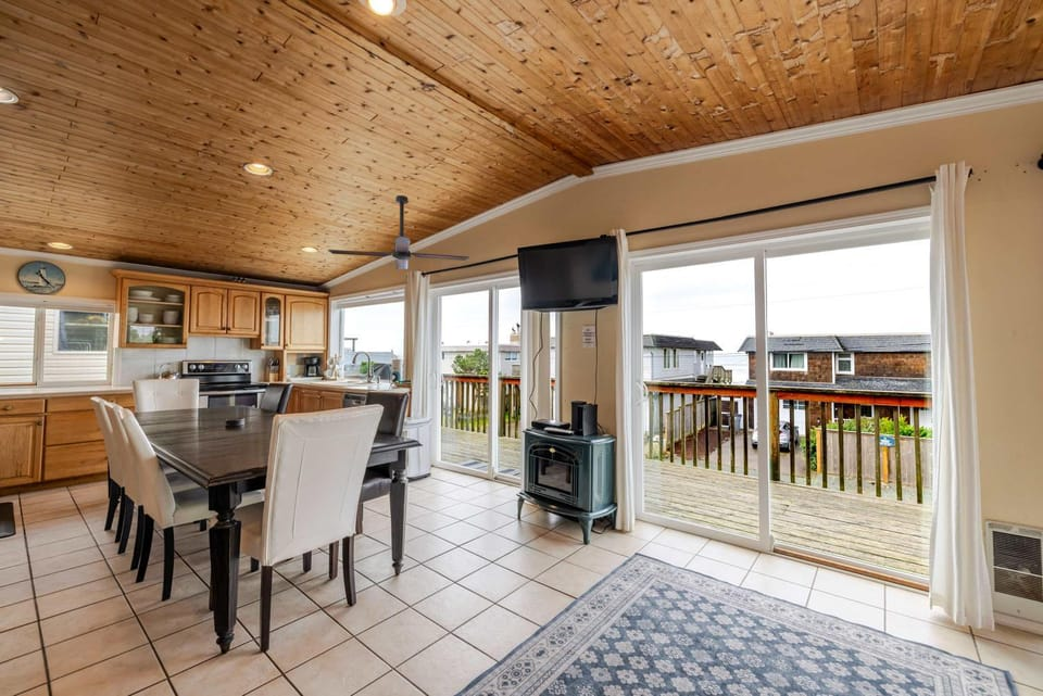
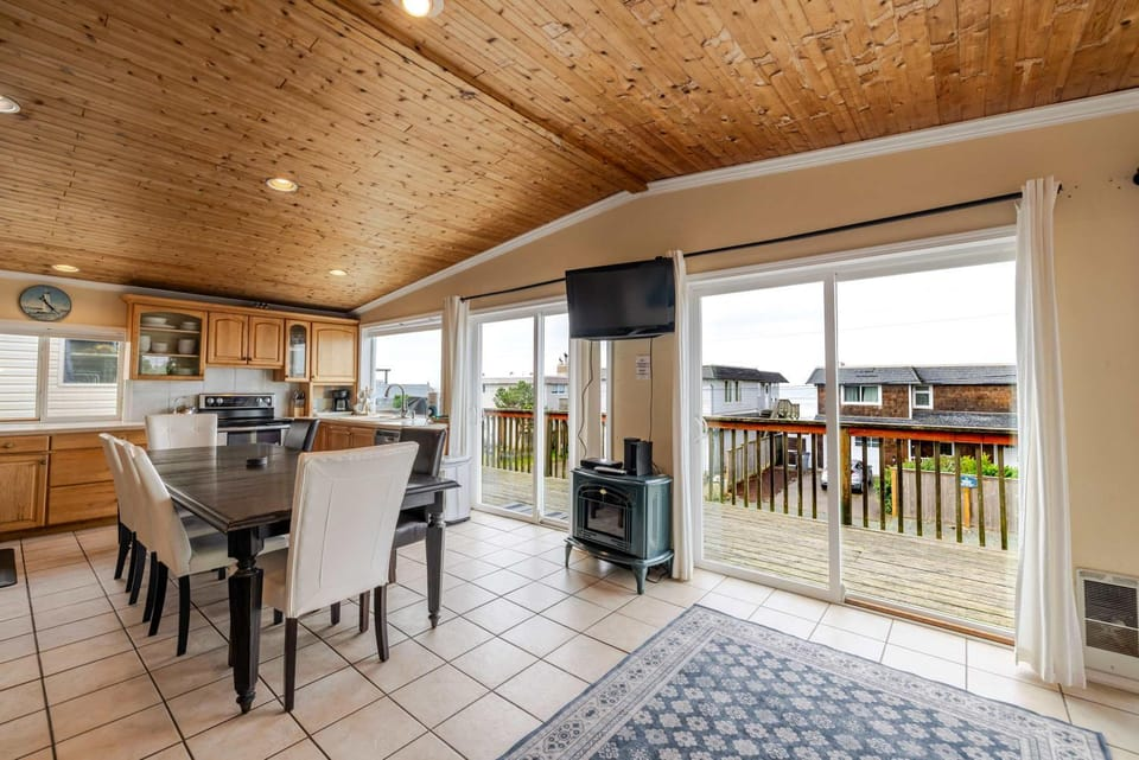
- ceiling fan [327,194,470,270]
